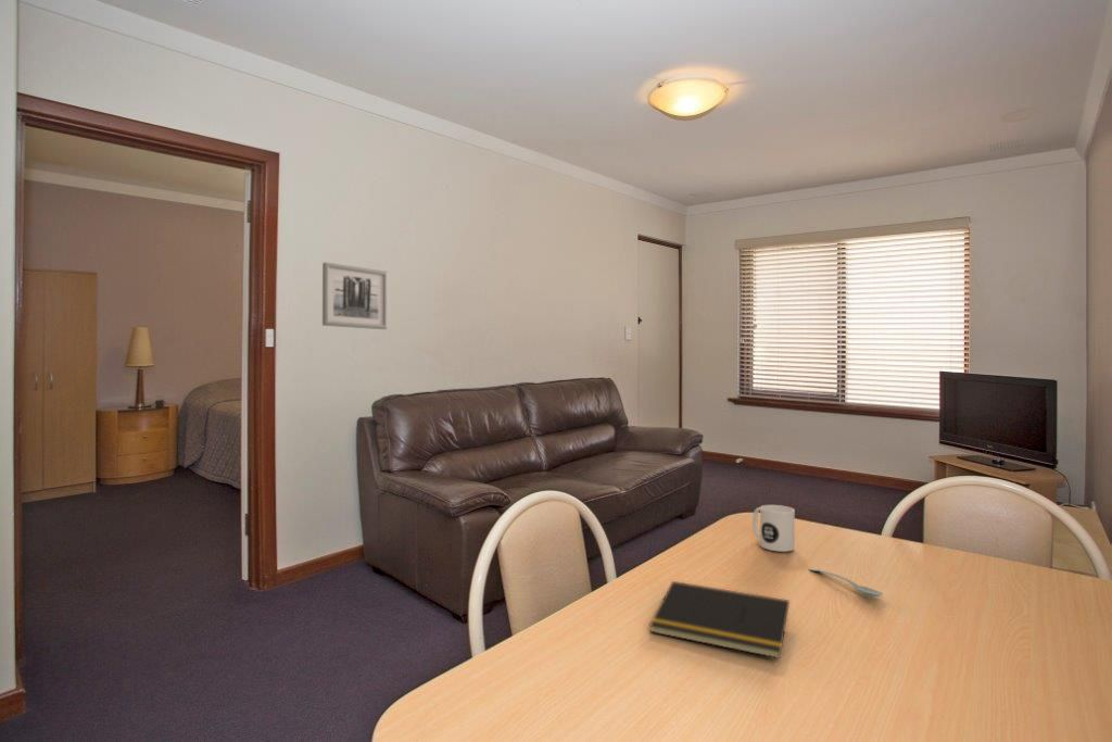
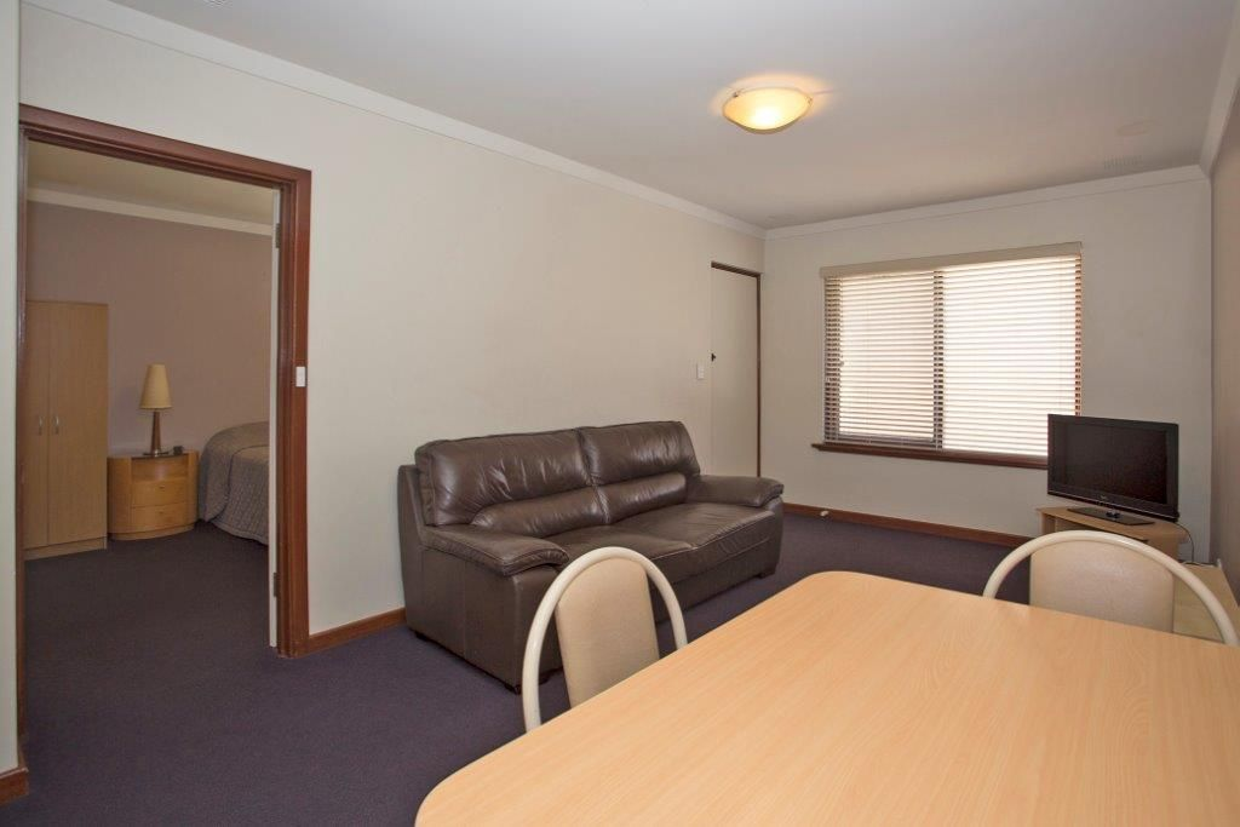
- spoon [808,568,884,598]
- mug [751,504,796,553]
- notepad [648,580,791,659]
- wall art [321,262,389,330]
